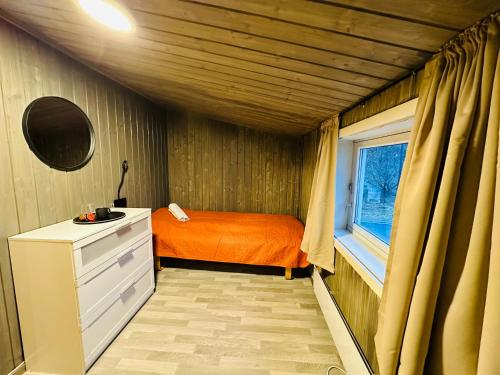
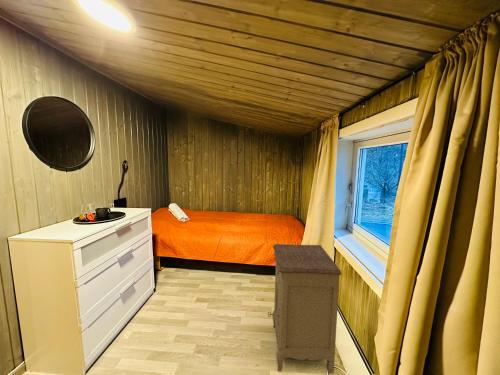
+ nightstand [267,243,342,374]
